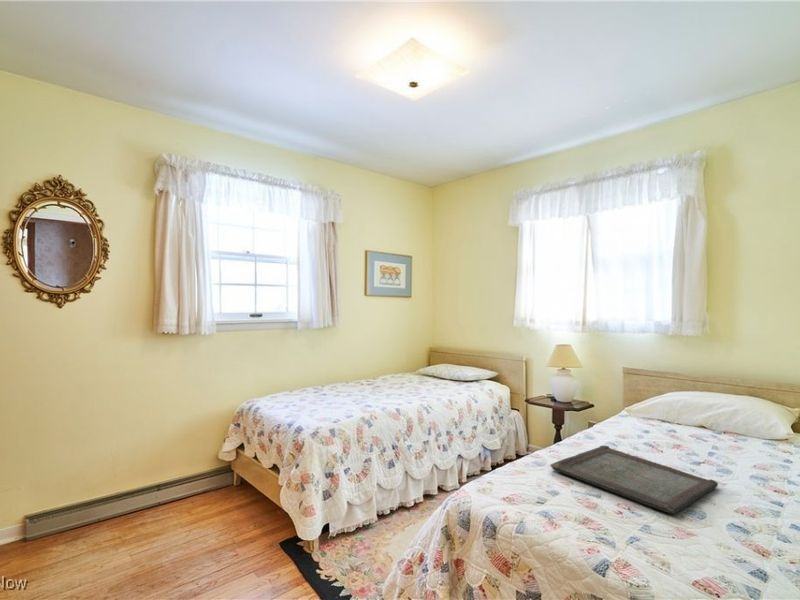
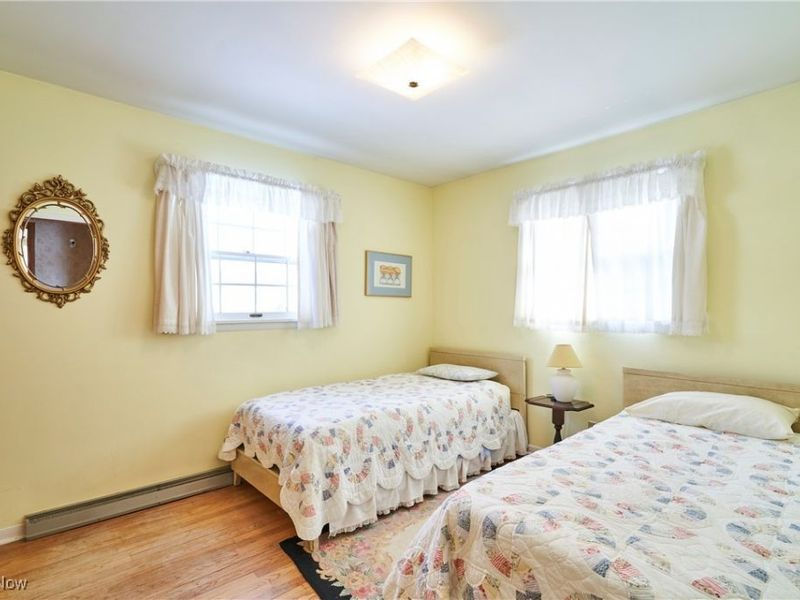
- serving tray [549,444,719,515]
